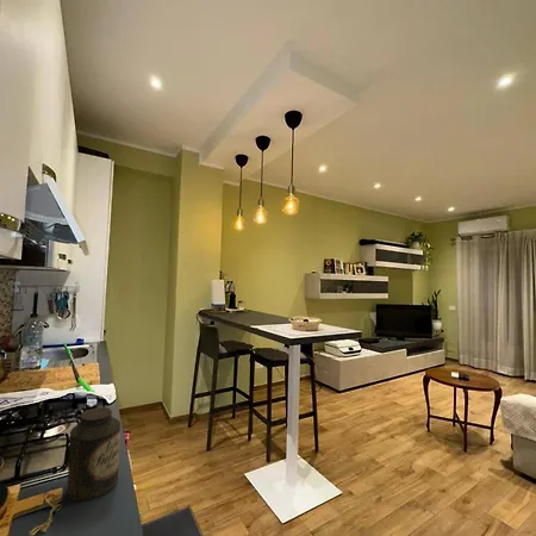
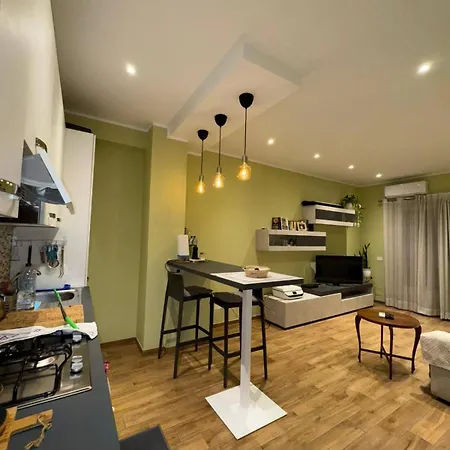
- canister [66,406,121,501]
